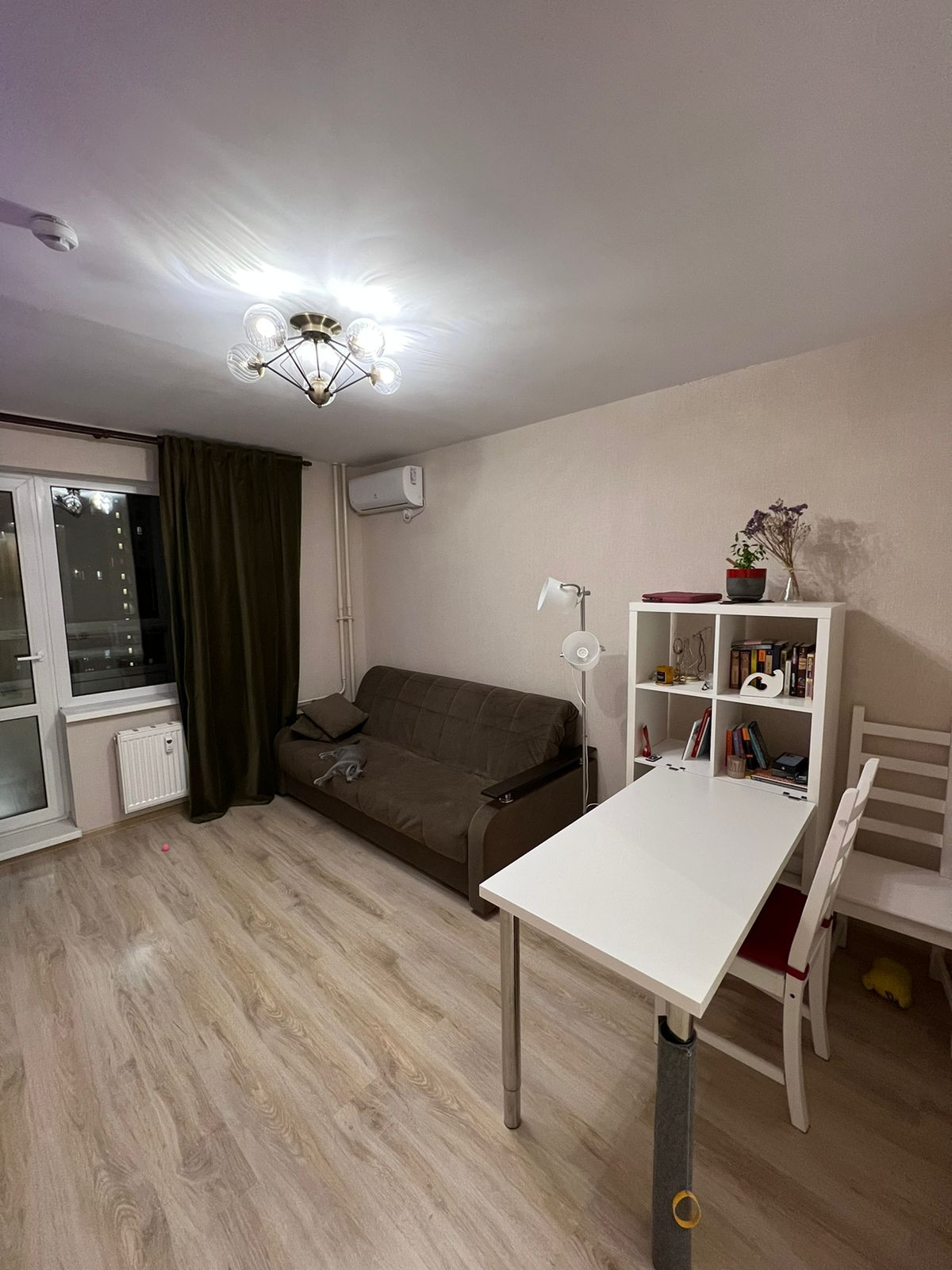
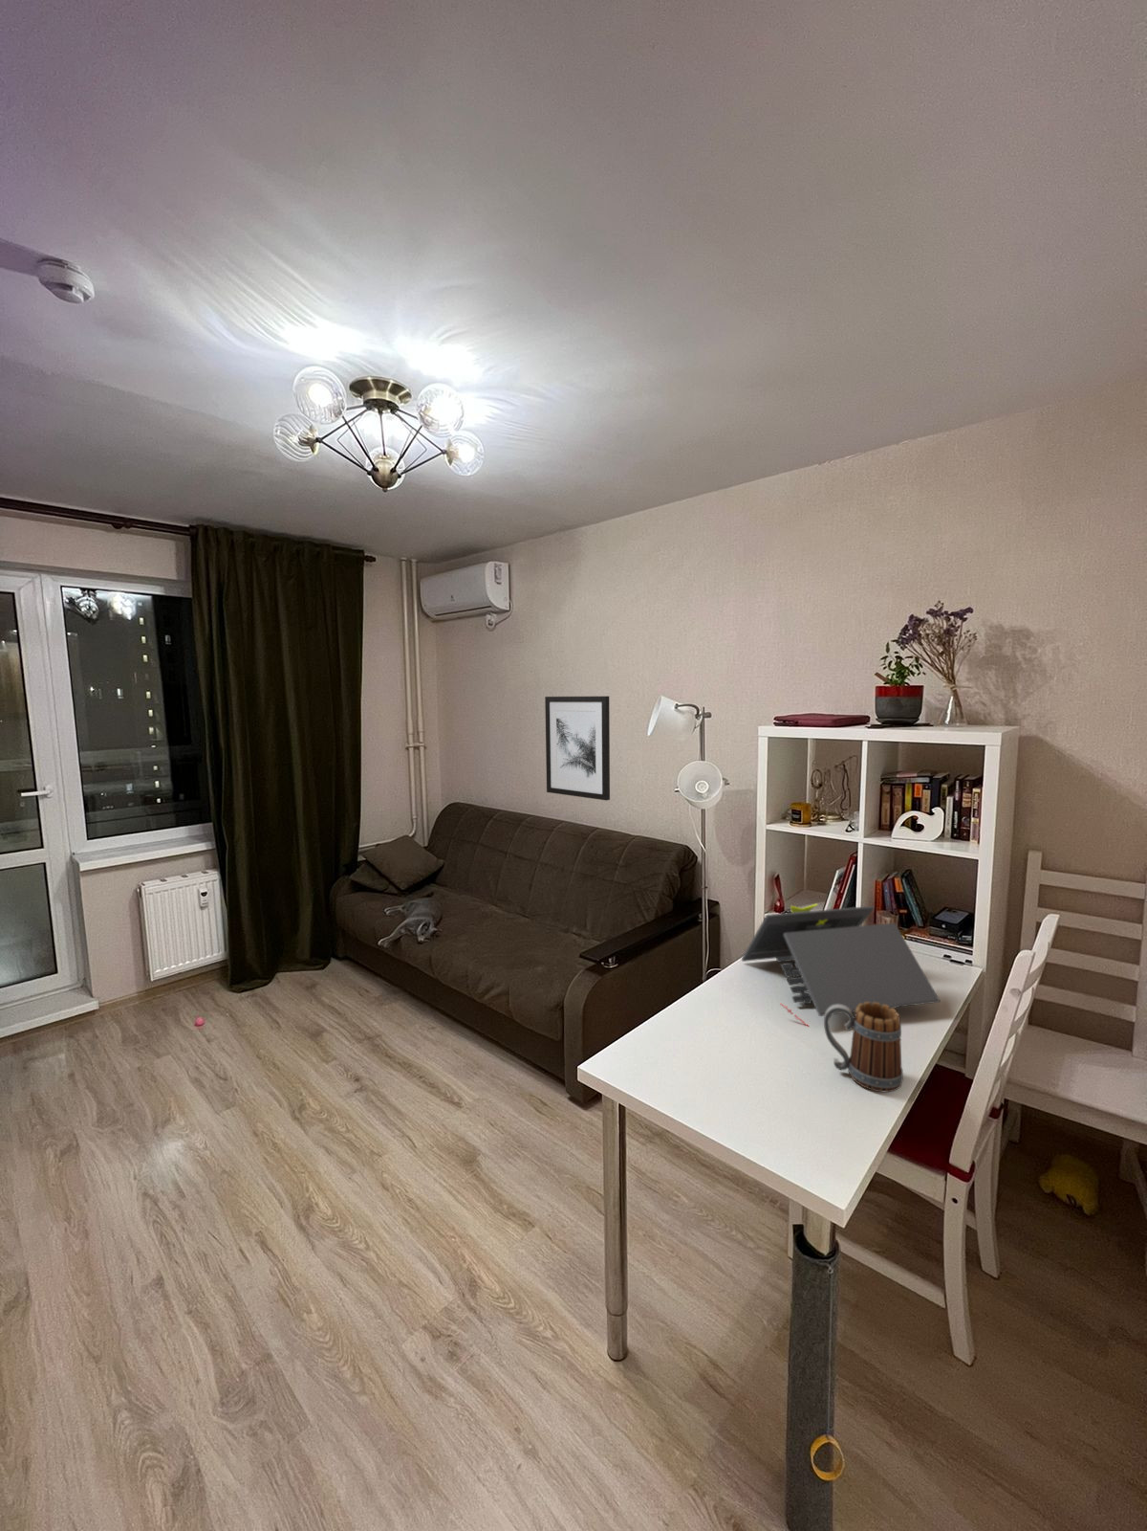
+ wall art [543,696,611,802]
+ mug [823,1002,904,1092]
+ laptop [741,903,941,1027]
